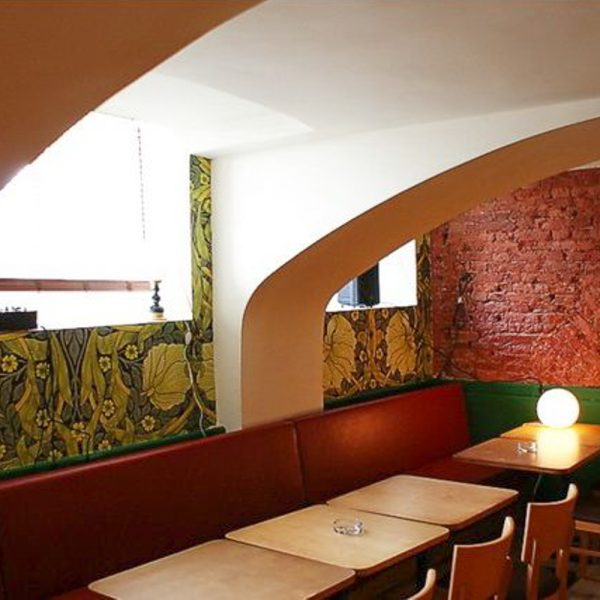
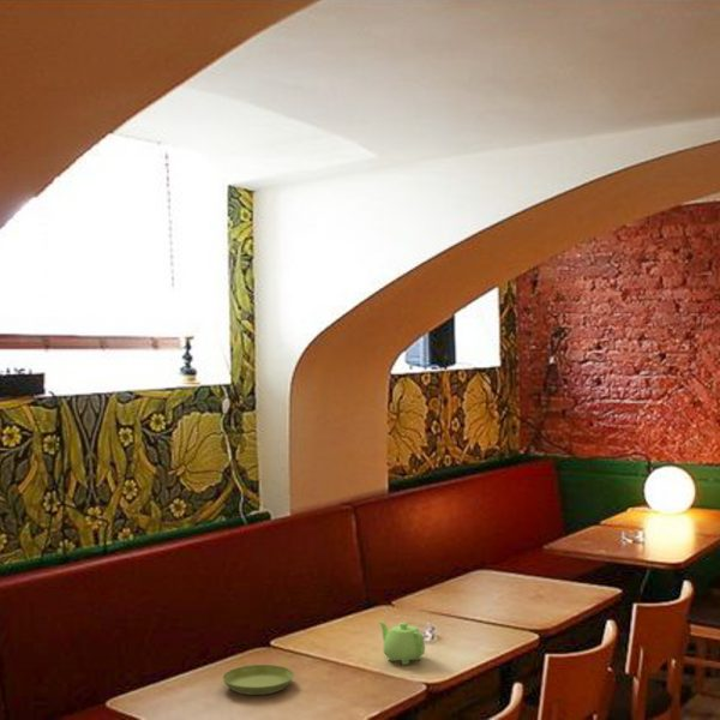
+ teapot [377,619,426,666]
+ saucer [221,664,295,696]
